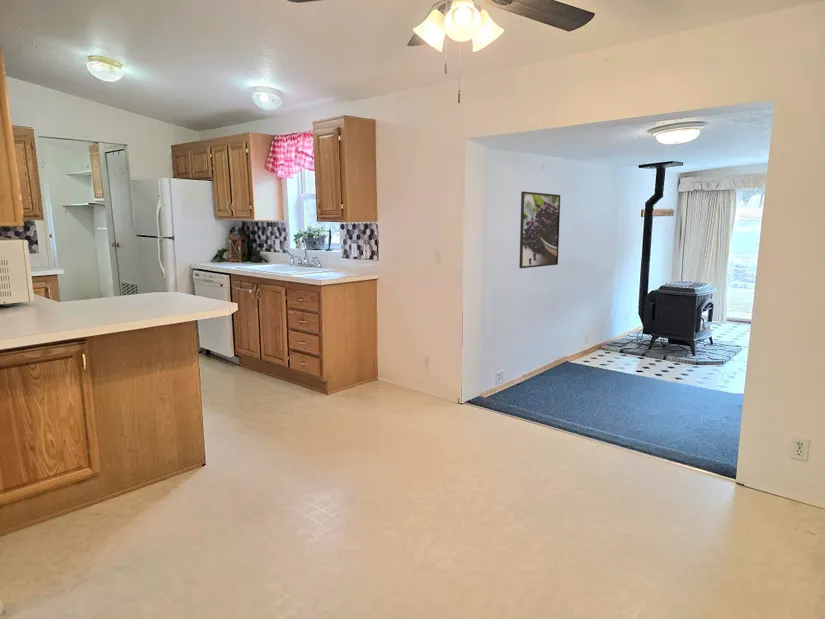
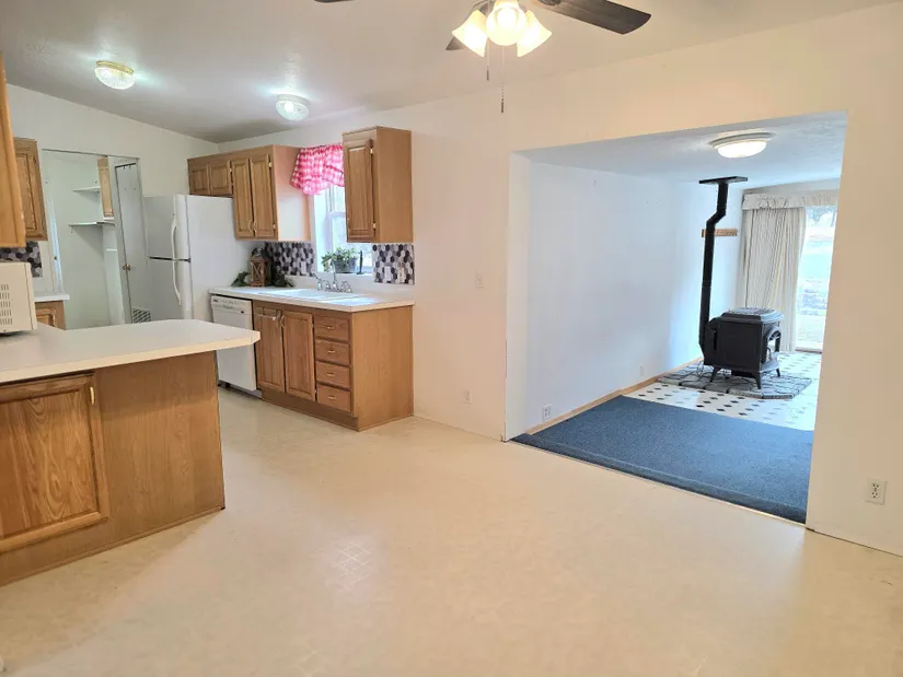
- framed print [518,191,561,269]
